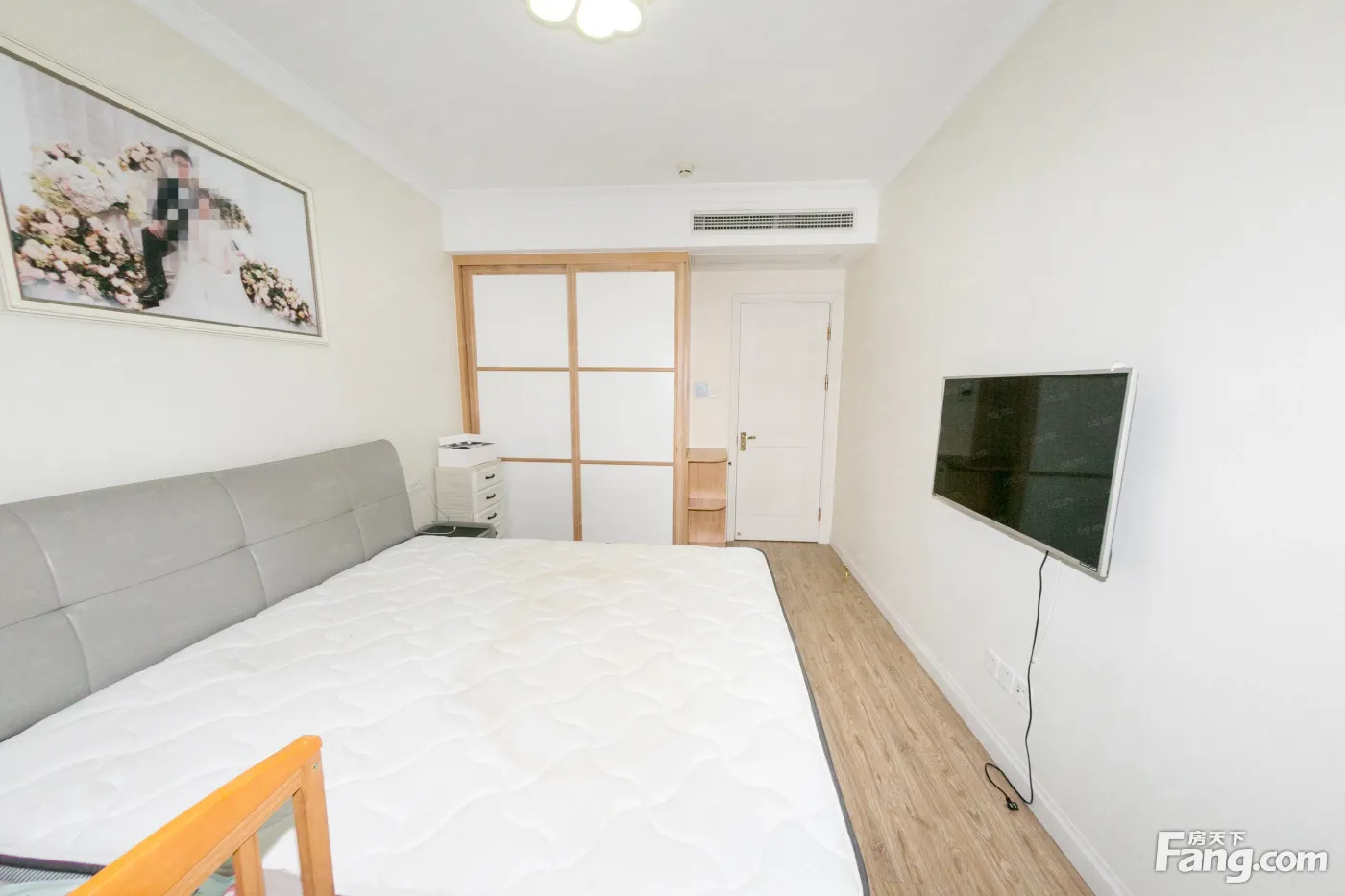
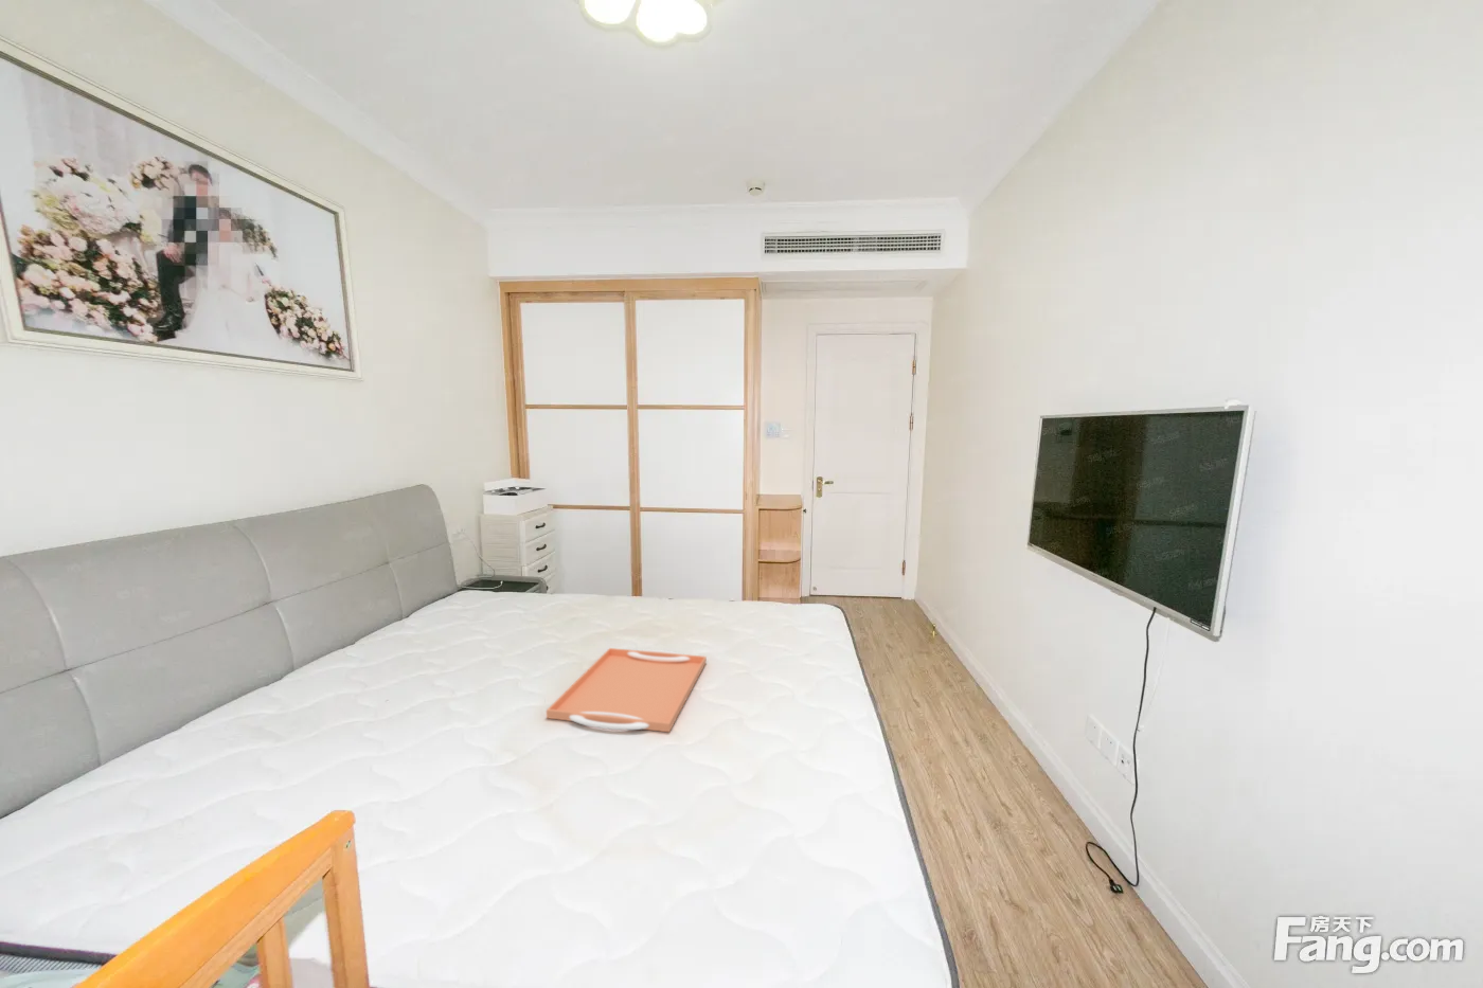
+ serving tray [546,647,708,733]
